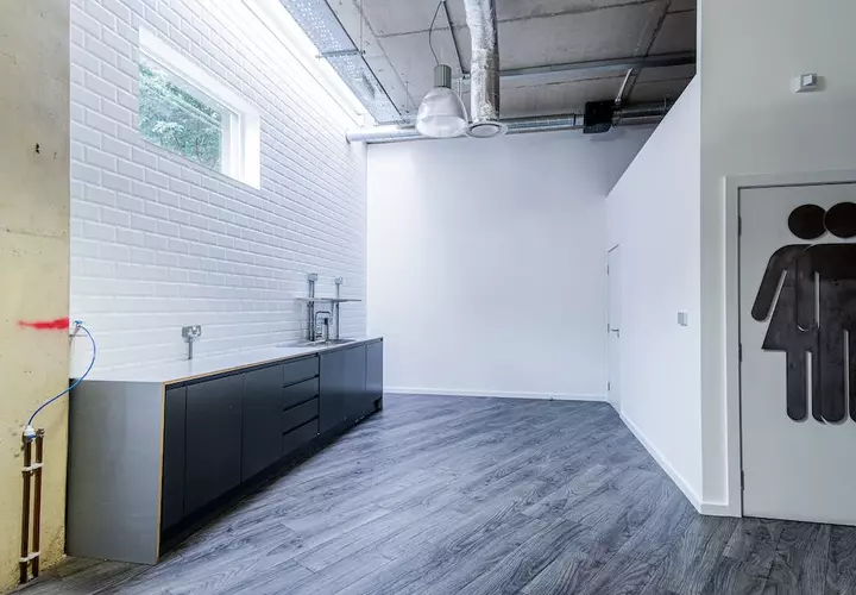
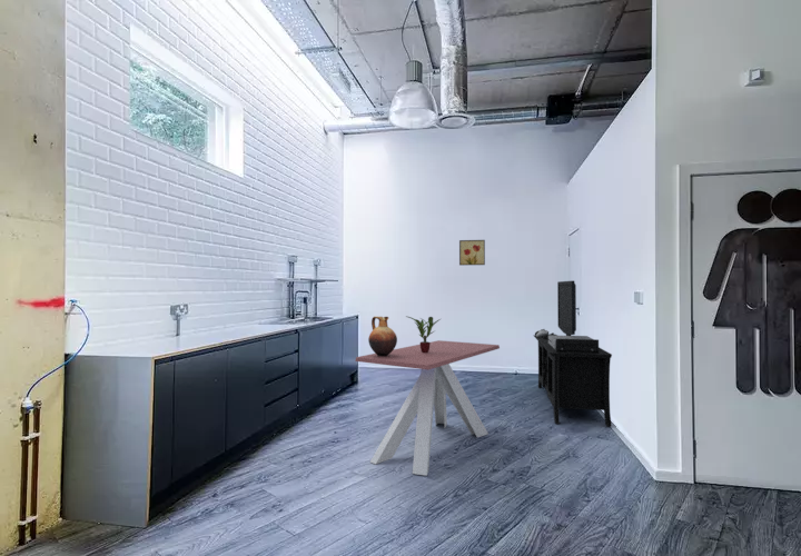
+ wall art [458,239,486,267]
+ dining table [354,339,501,477]
+ media console [533,279,613,428]
+ ceramic pitcher [367,315,398,356]
+ potted plant [405,315,442,353]
